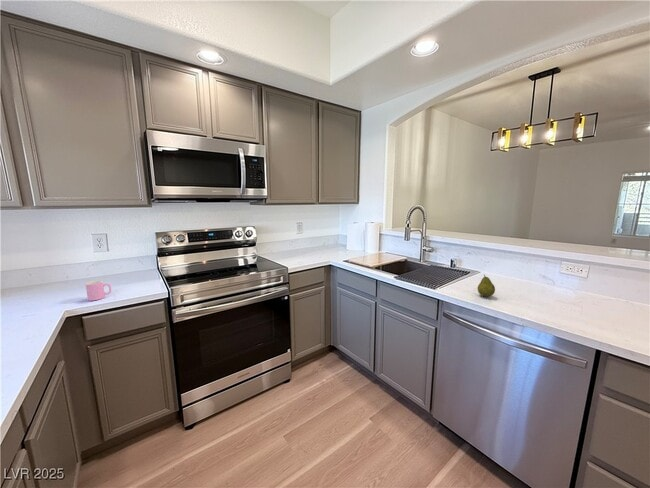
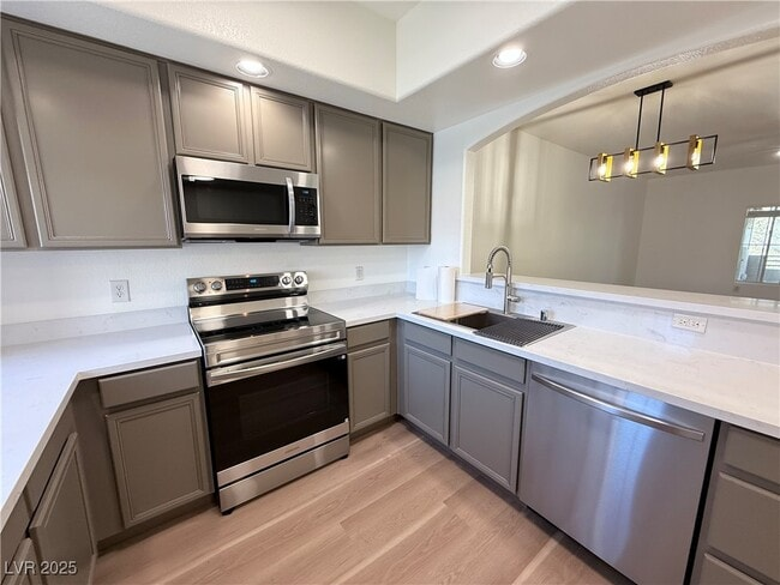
- fruit [477,274,496,297]
- cup [85,280,112,302]
